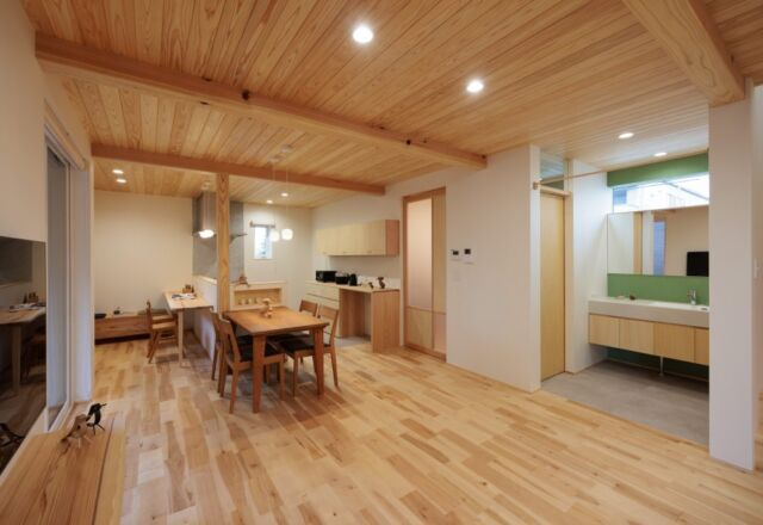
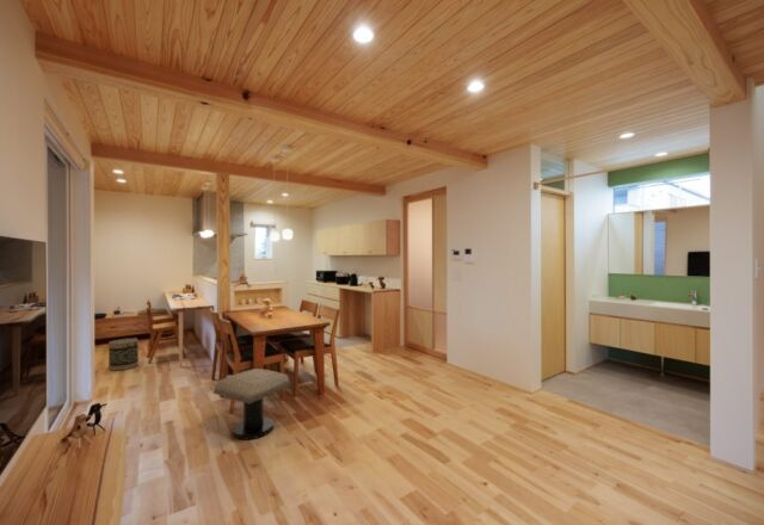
+ stool [212,368,292,441]
+ basket [107,336,140,371]
